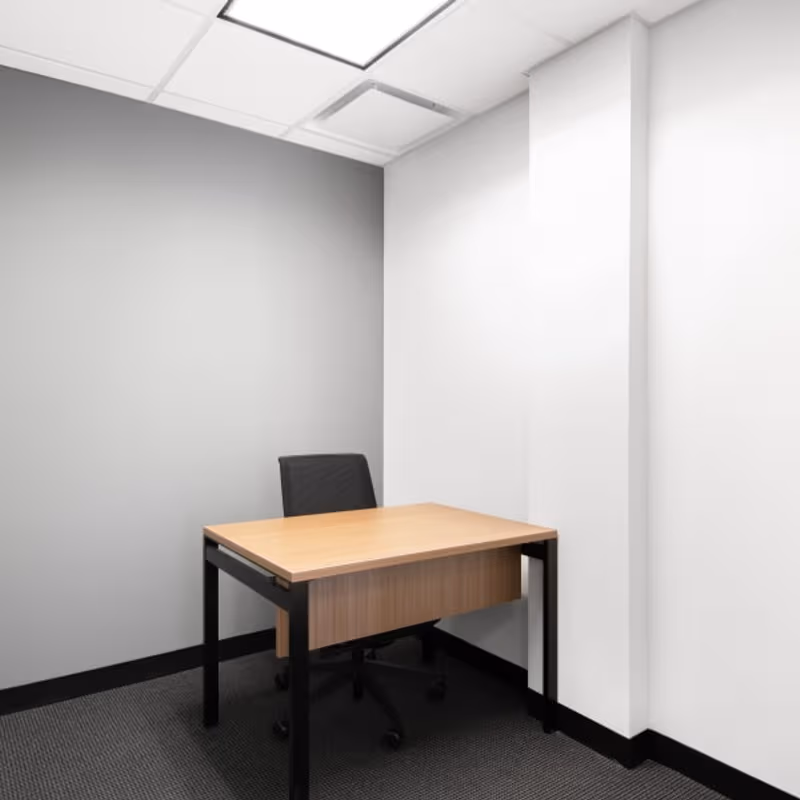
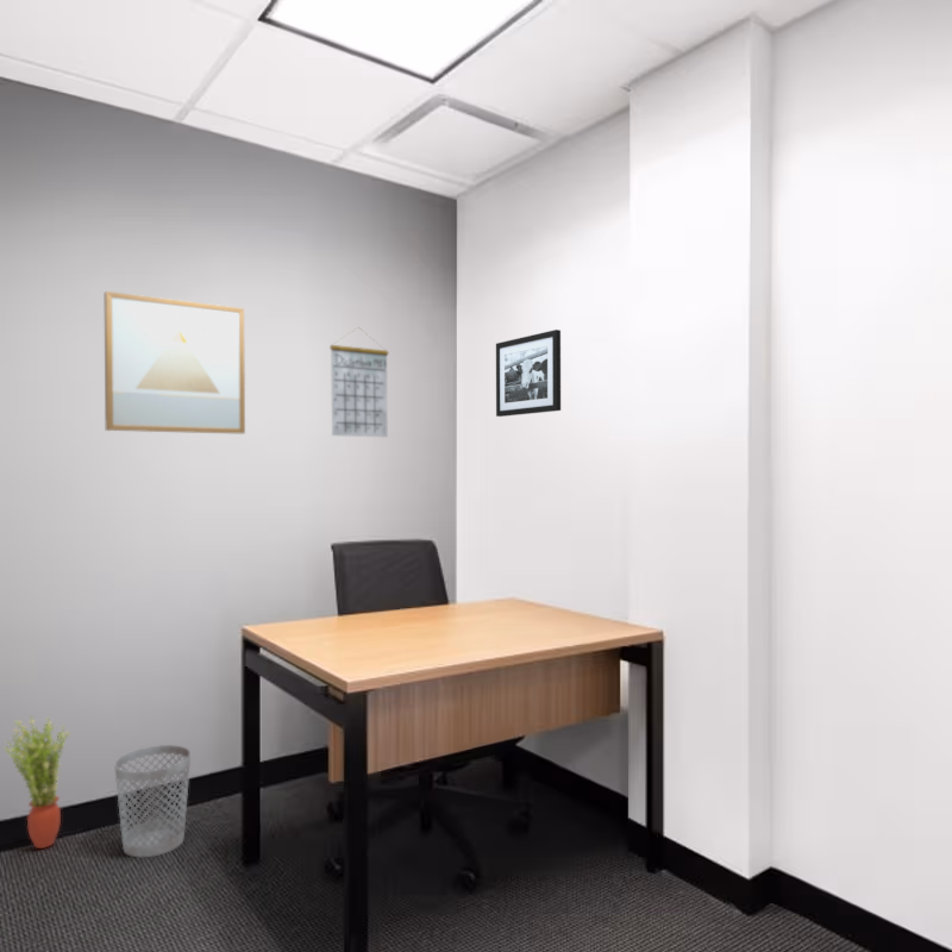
+ wall art [104,290,246,436]
+ calendar [330,326,389,438]
+ wastebasket [113,744,192,858]
+ picture frame [495,328,562,418]
+ potted plant [4,715,71,850]
